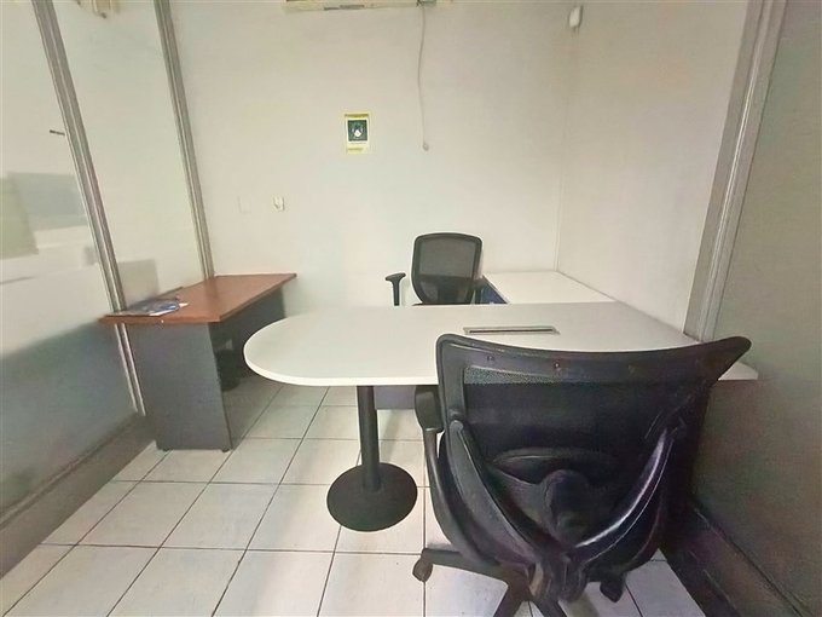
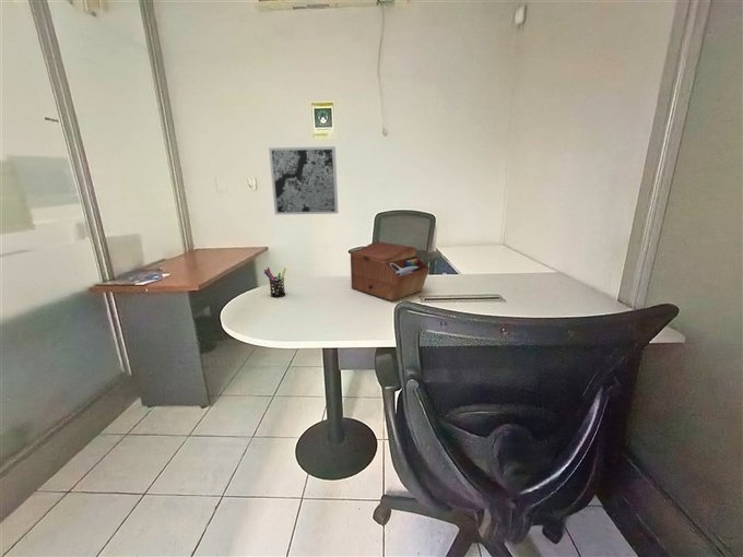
+ wall art [268,145,339,216]
+ sewing box [350,240,431,303]
+ pen holder [263,266,287,298]
